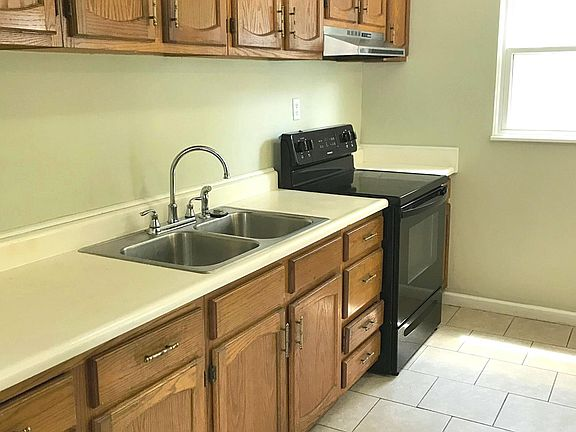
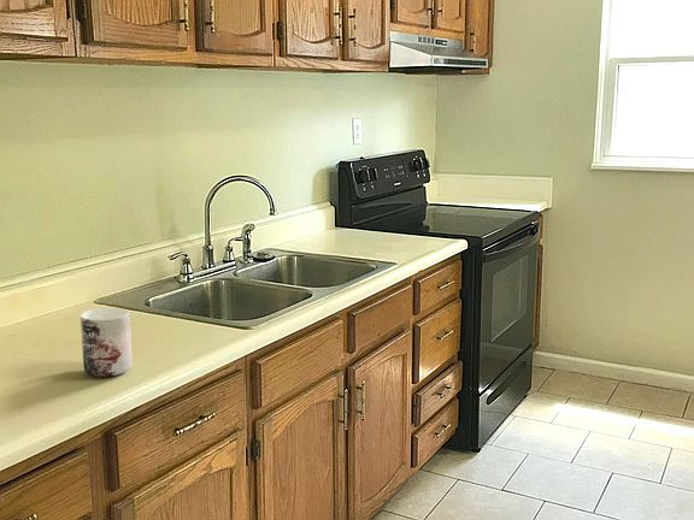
+ mug [80,307,134,378]
